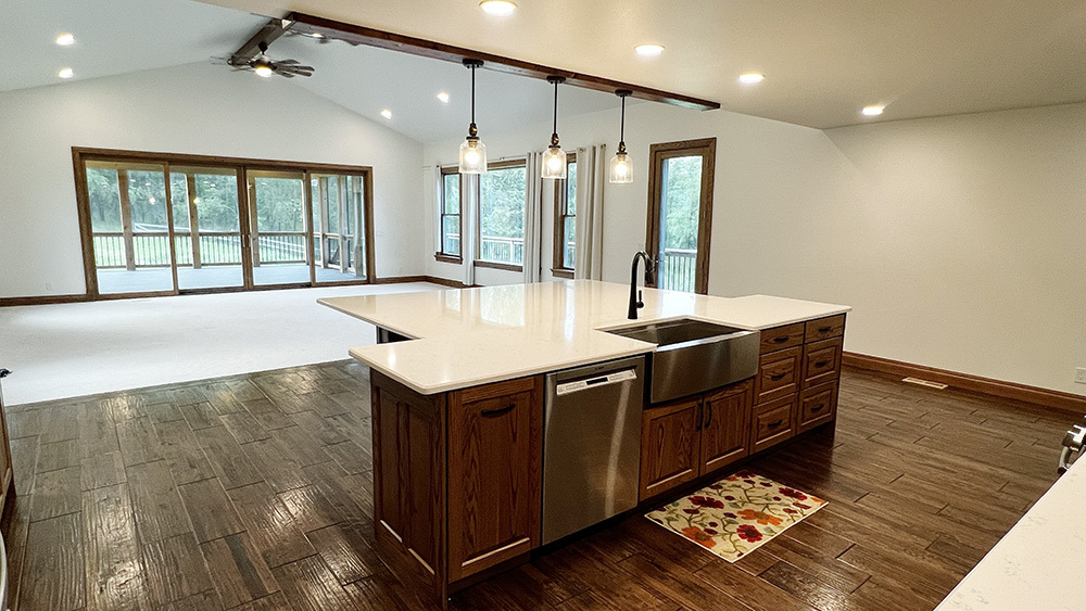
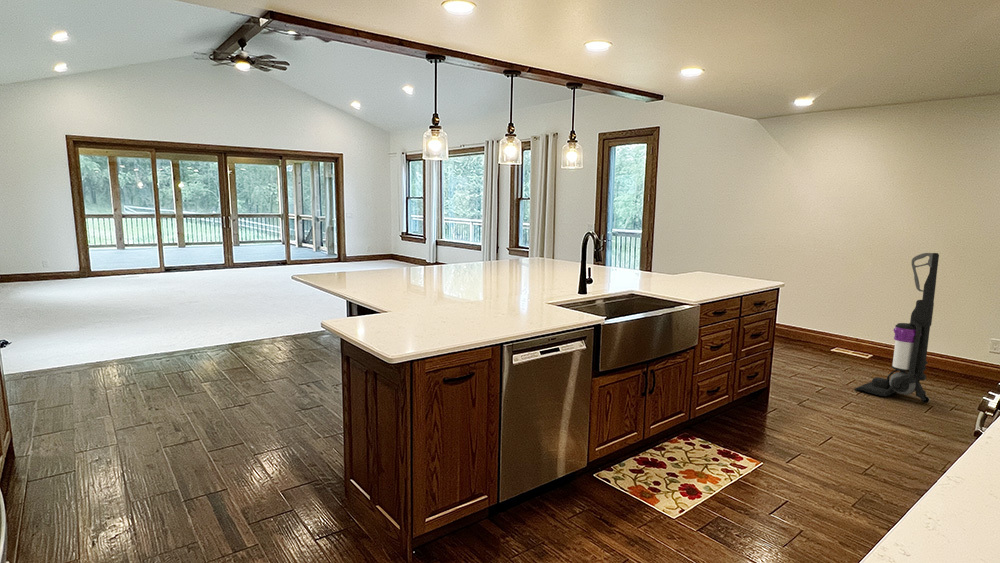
+ vacuum cleaner [853,252,940,404]
